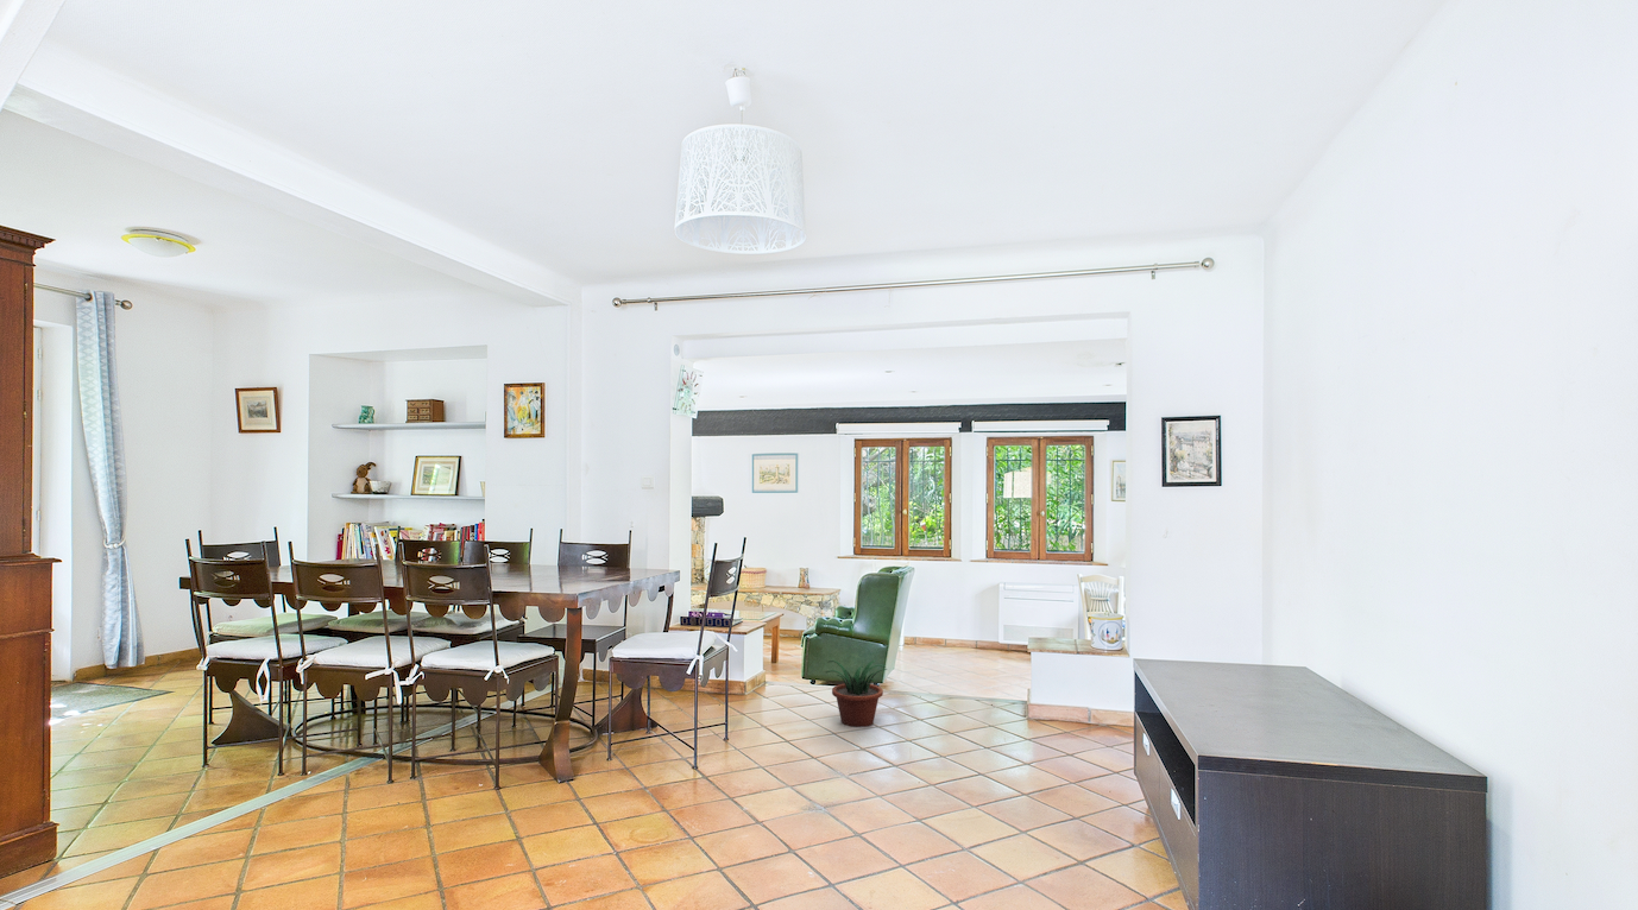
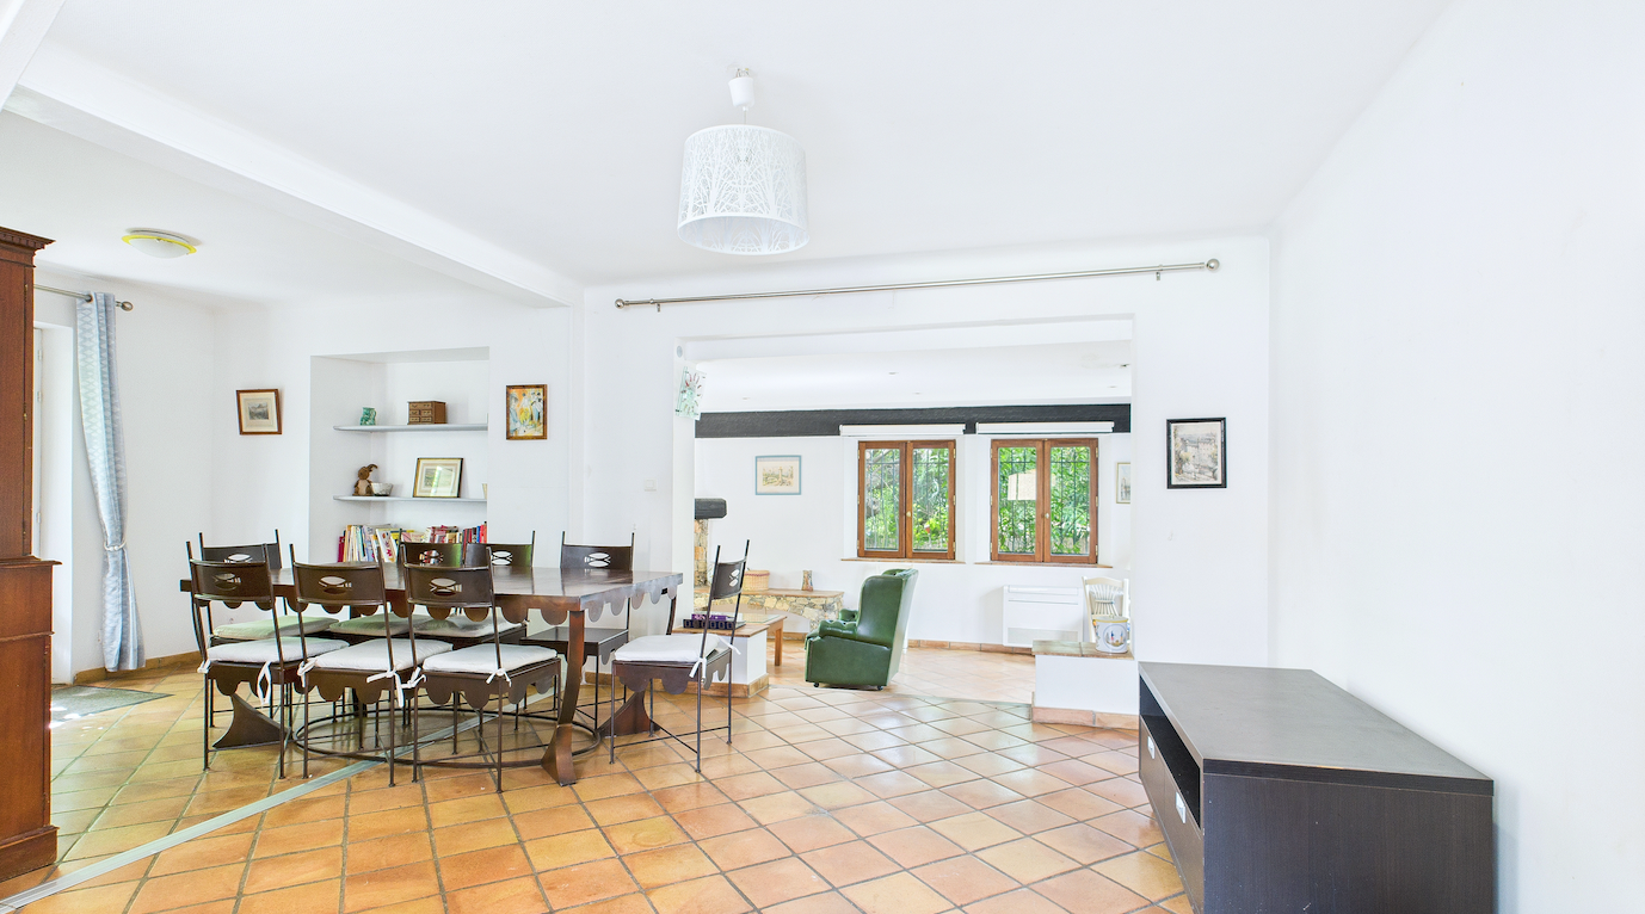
- potted plant [825,659,888,728]
